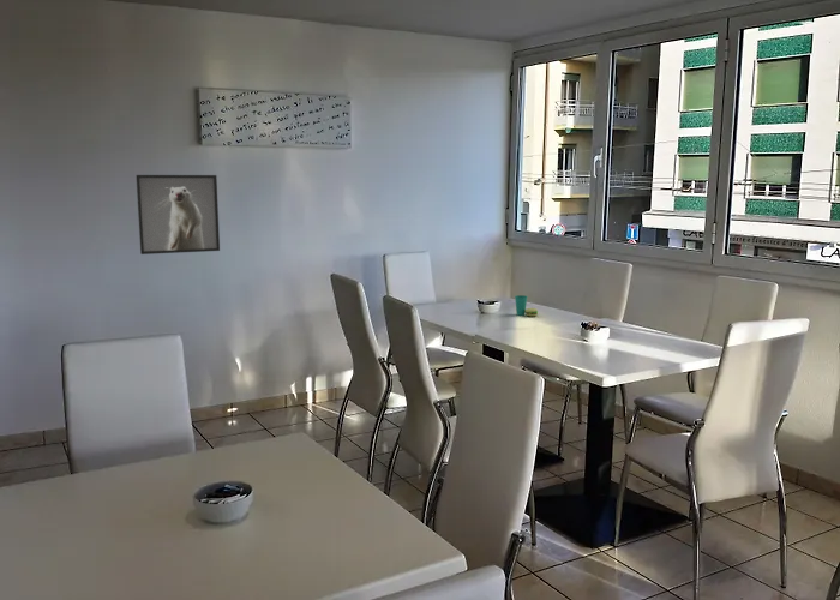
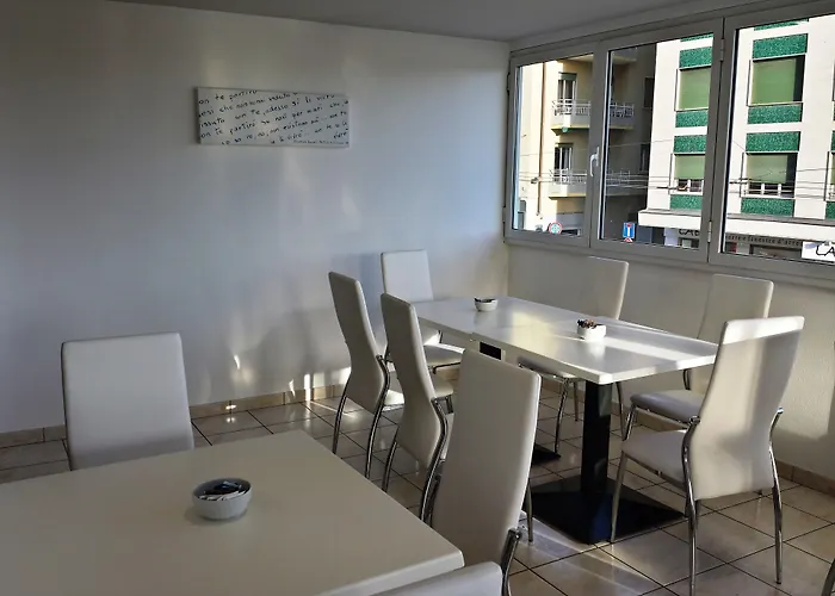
- cup [514,294,539,317]
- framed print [134,174,221,256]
